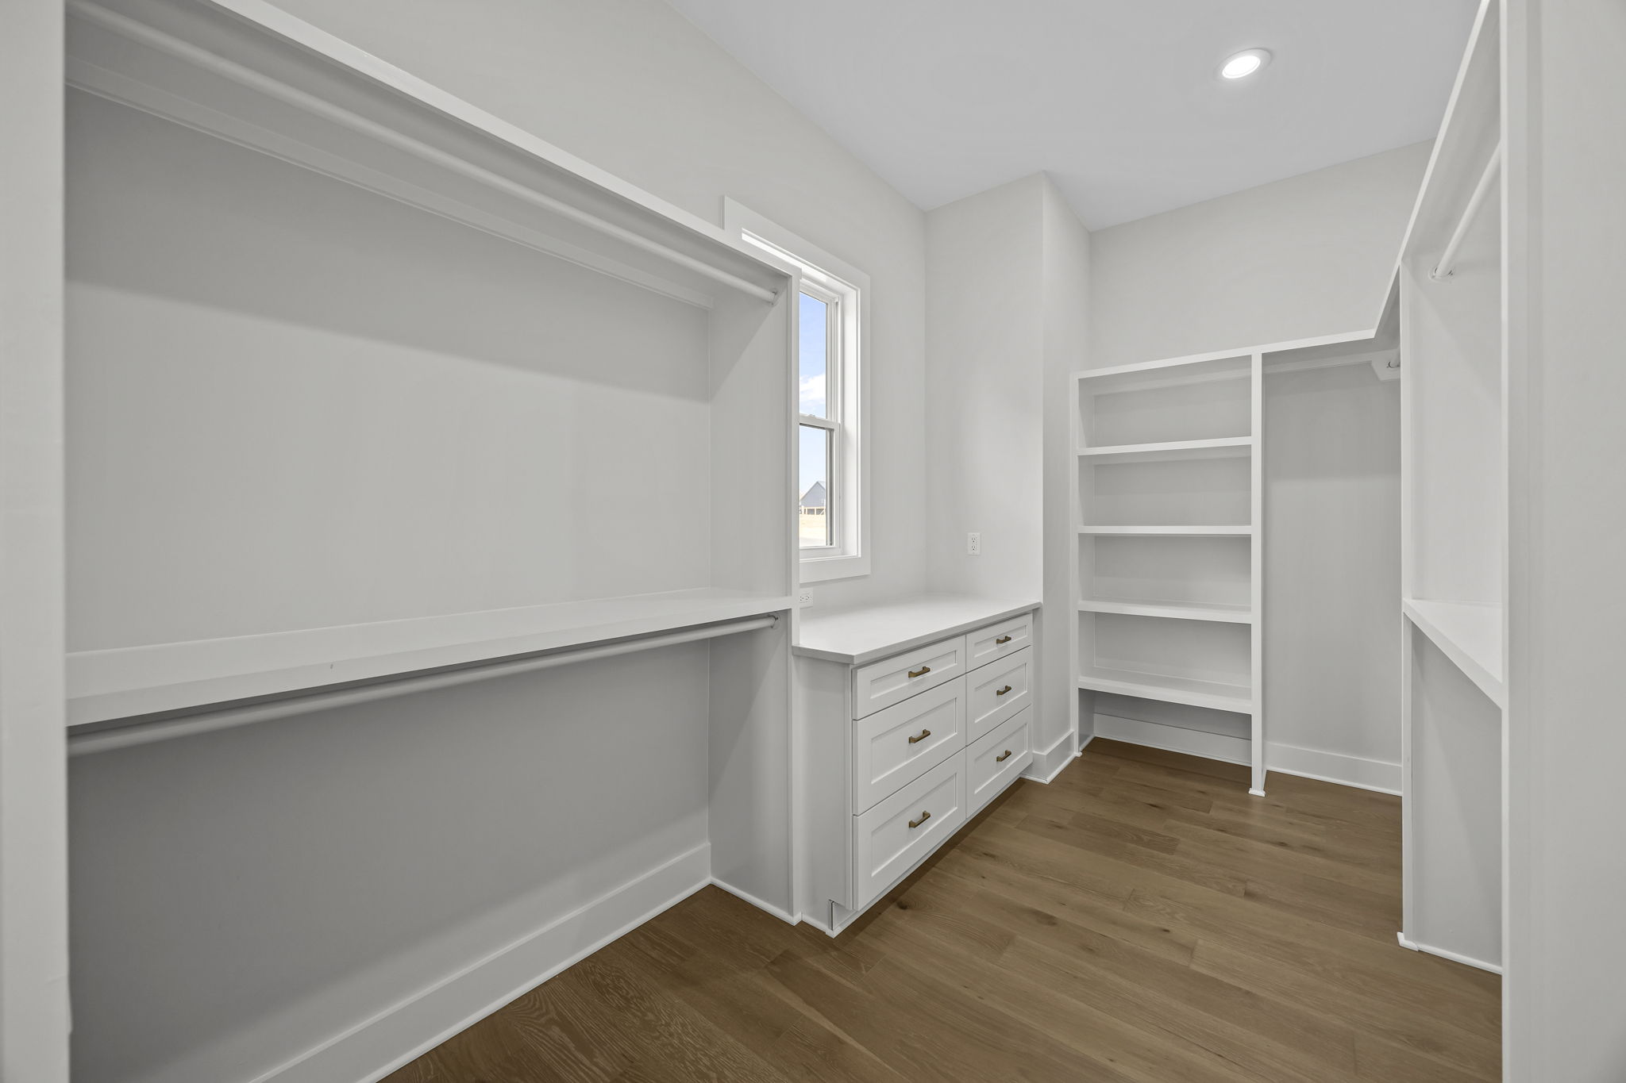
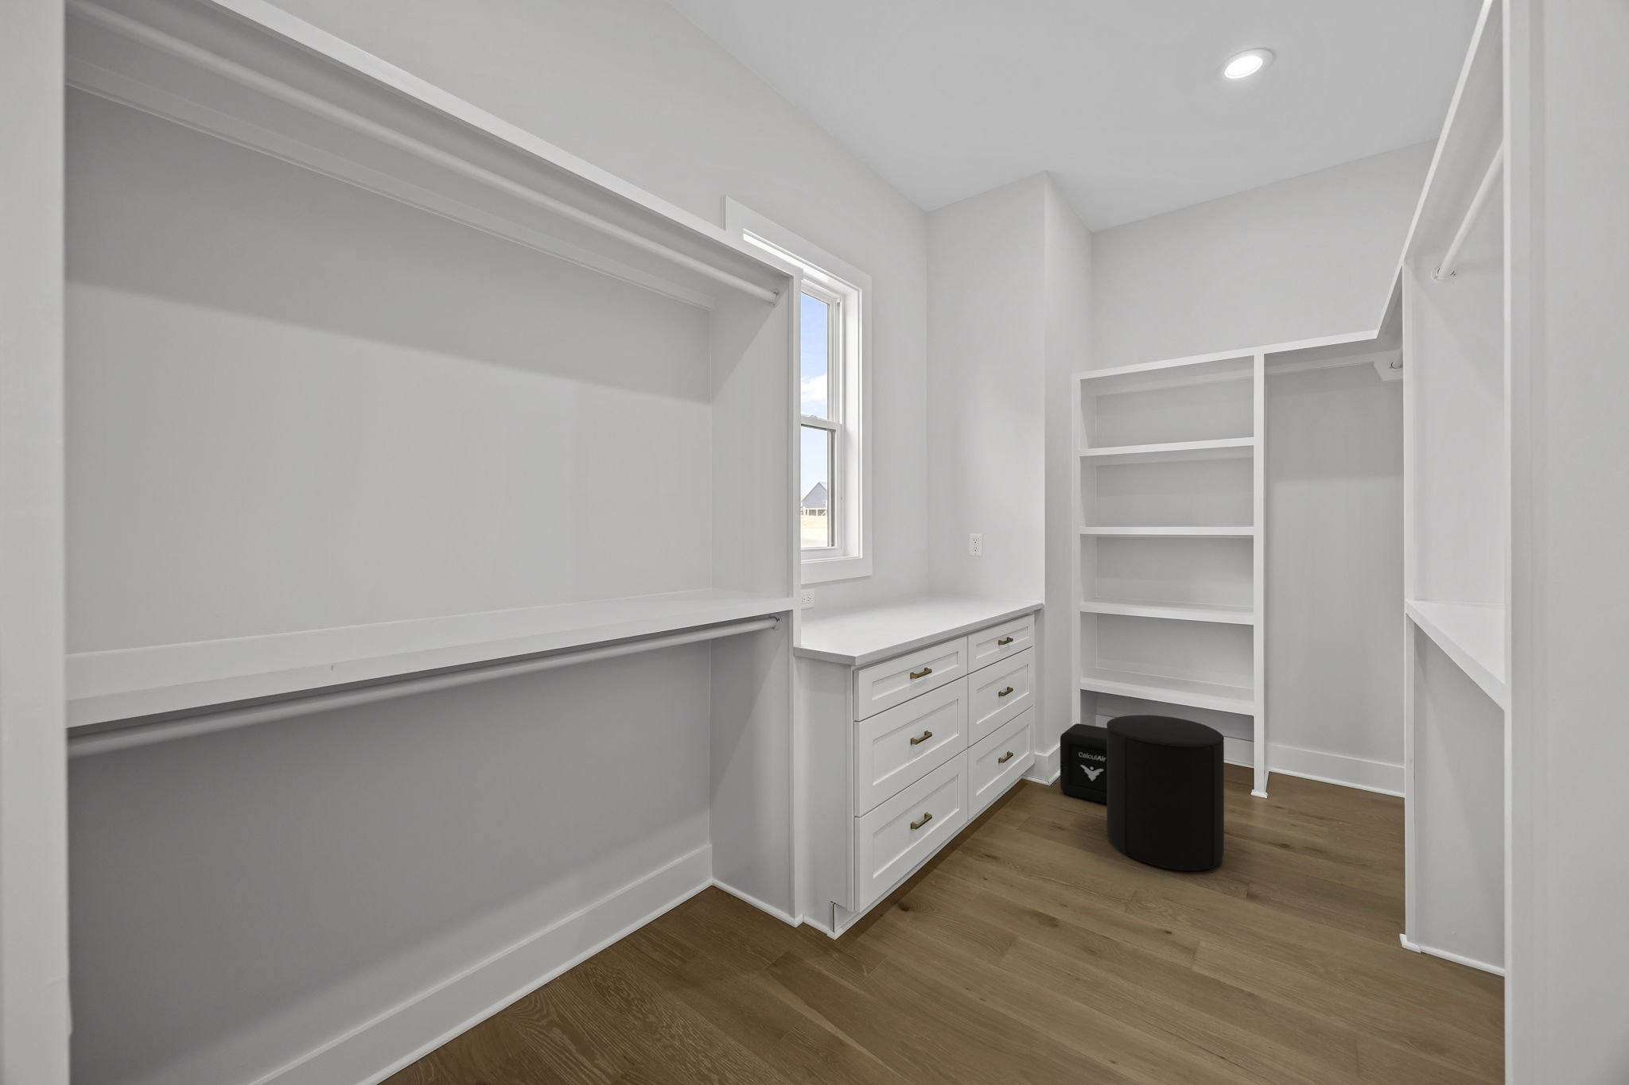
+ stool [1106,714,1224,871]
+ air purifier [1060,723,1107,804]
